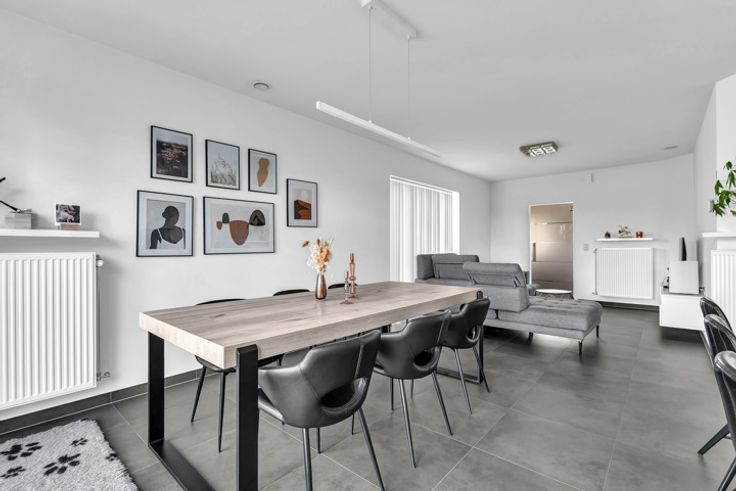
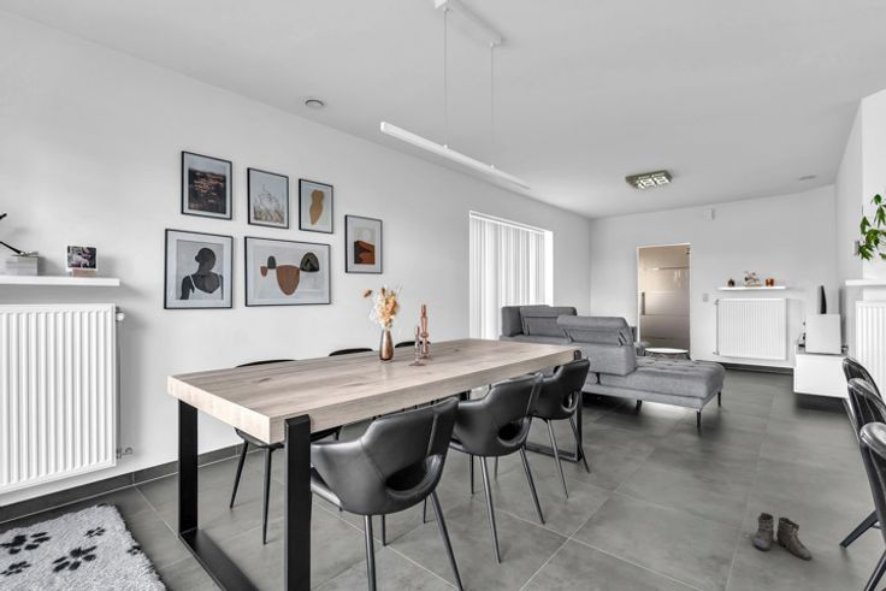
+ boots [750,512,813,561]
